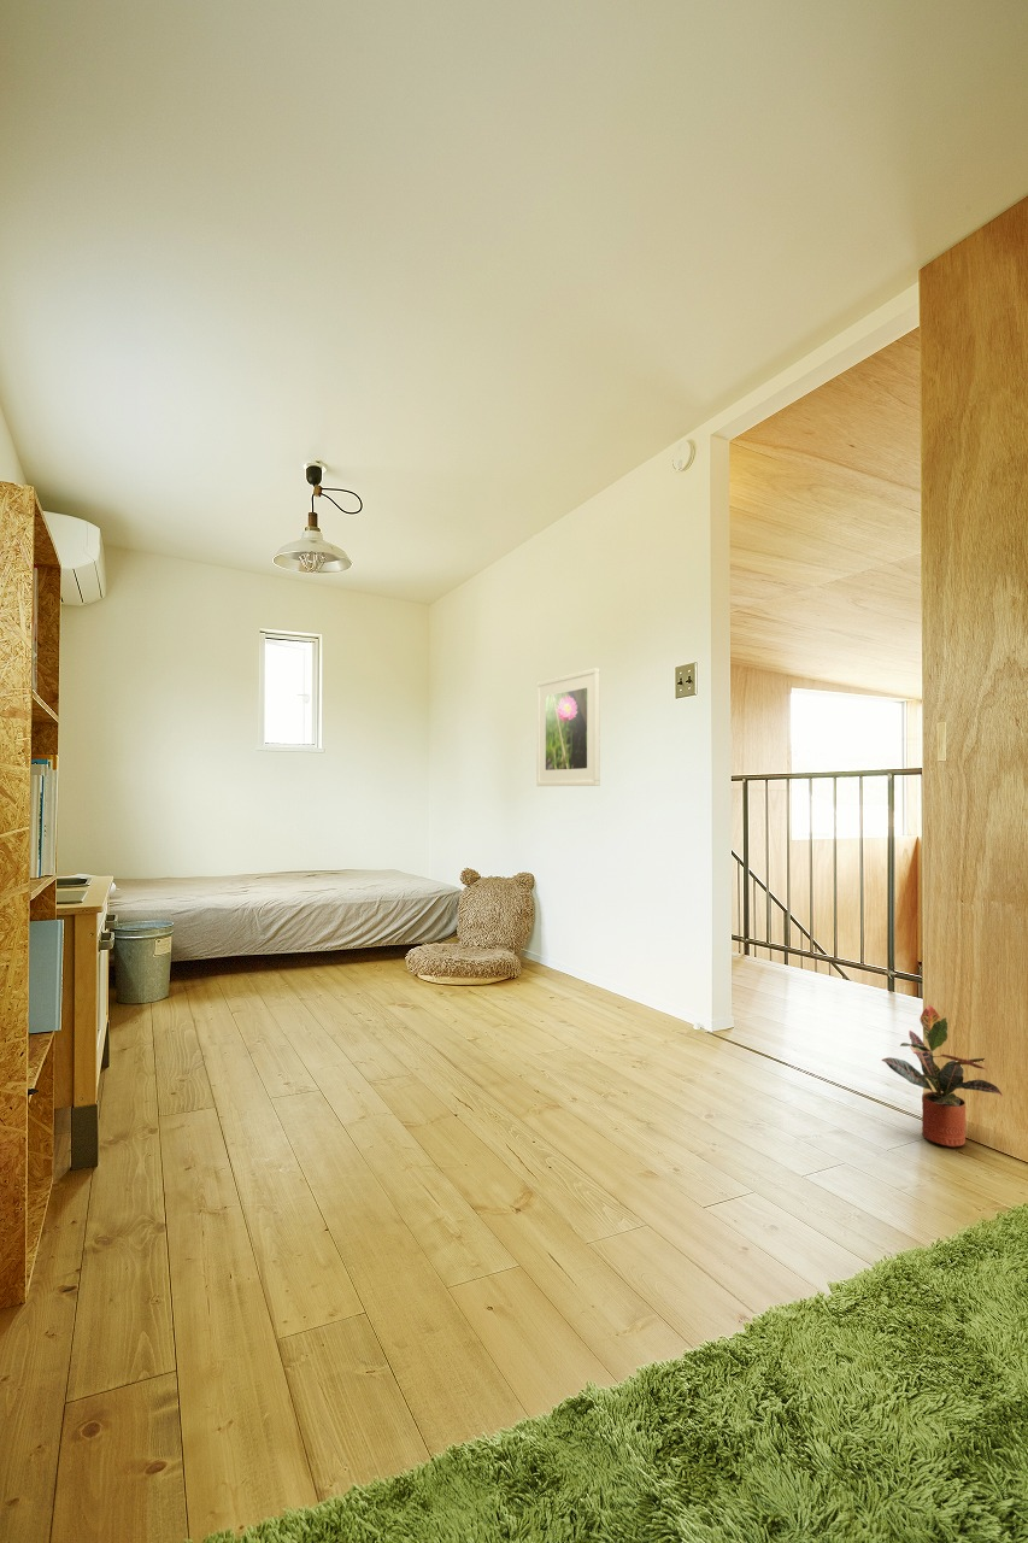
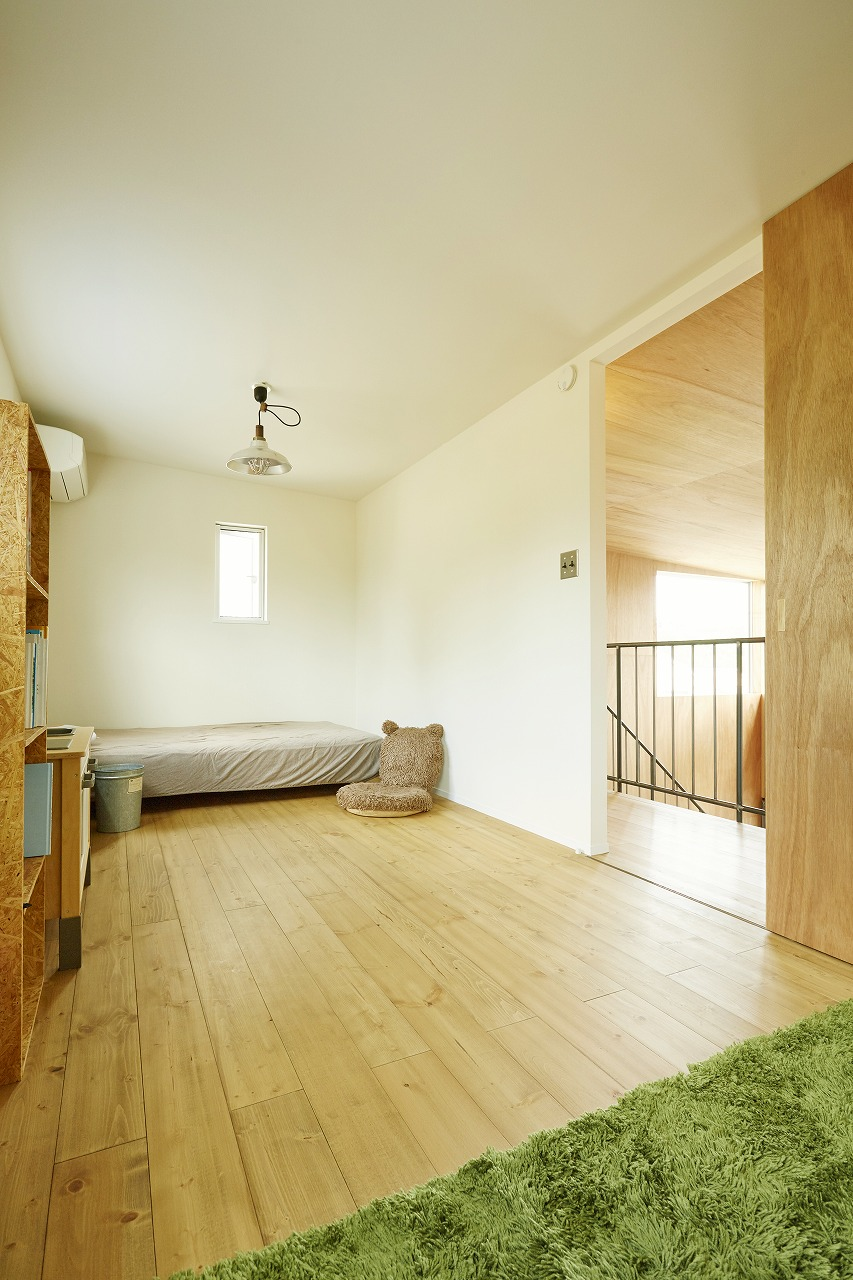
- potted plant [880,1003,1004,1148]
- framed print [535,667,601,787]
